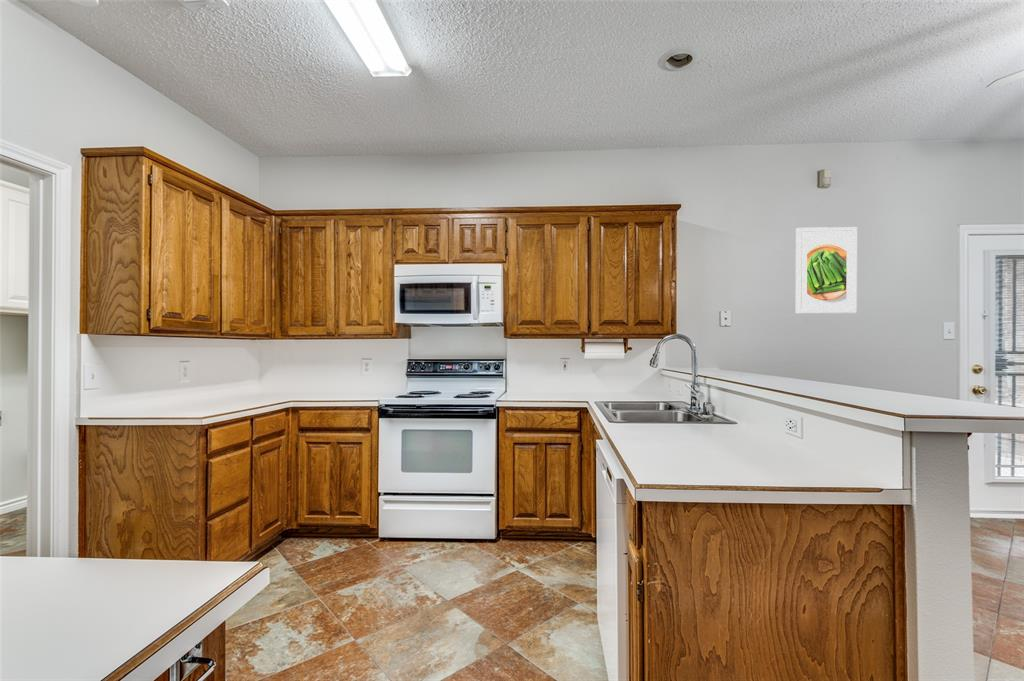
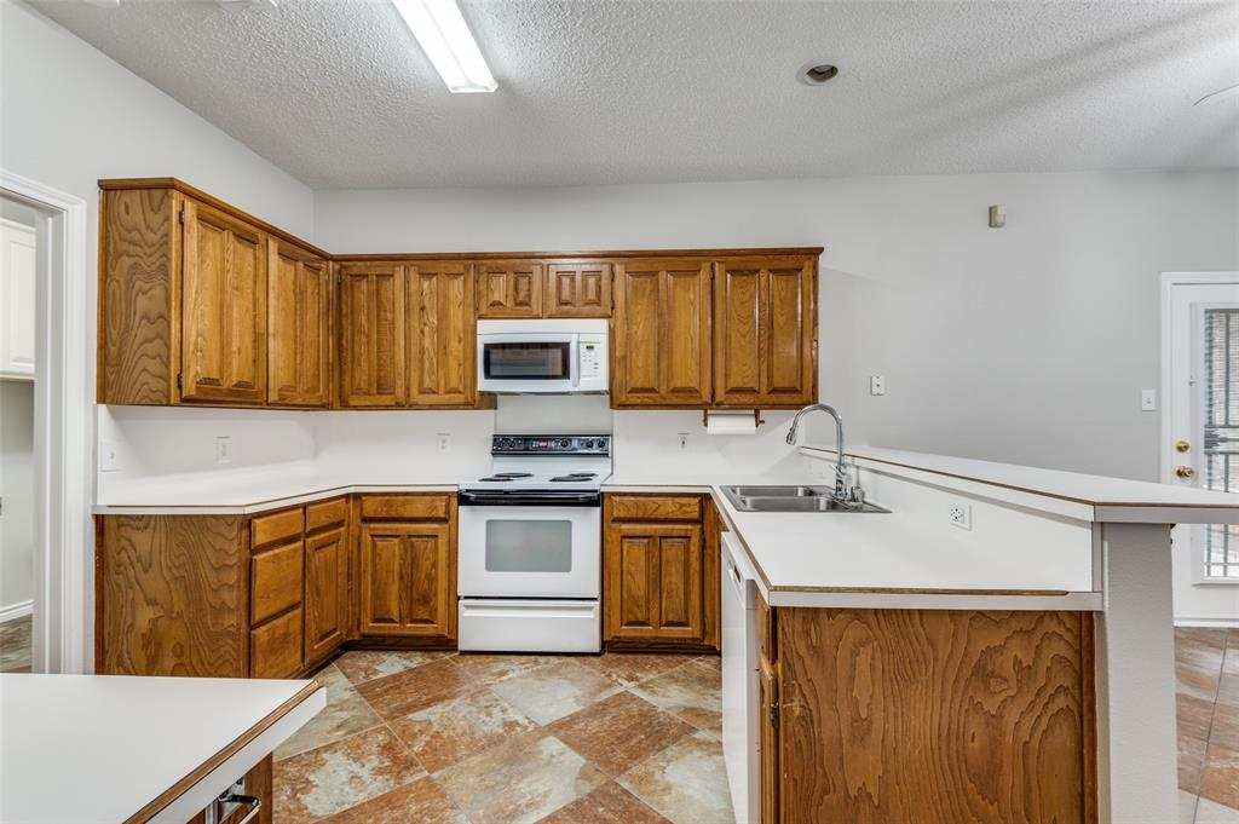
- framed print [795,226,858,314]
